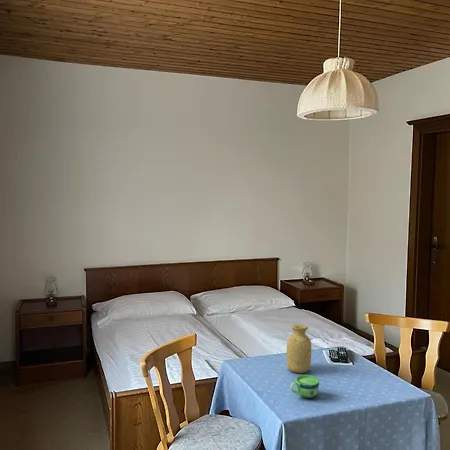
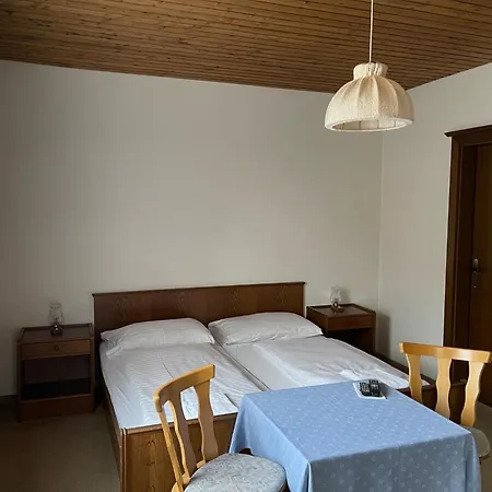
- cup [289,374,320,399]
- vase [286,323,312,374]
